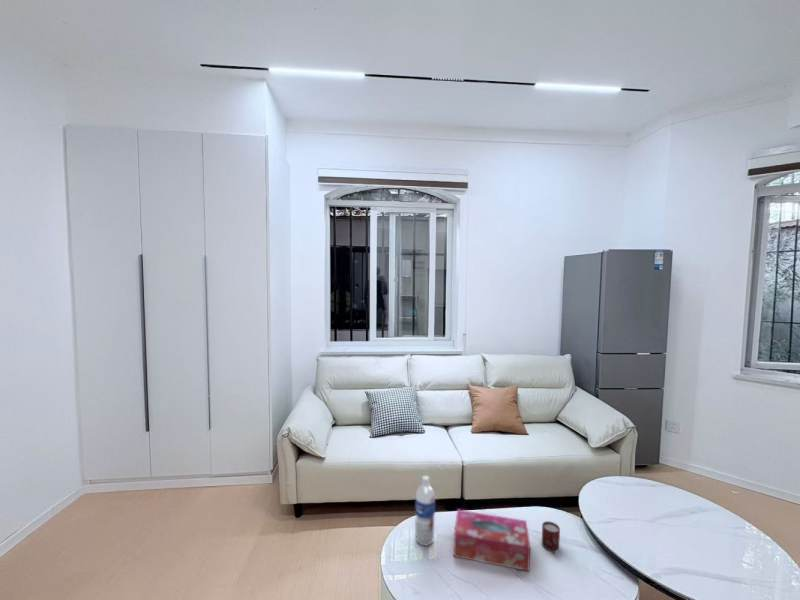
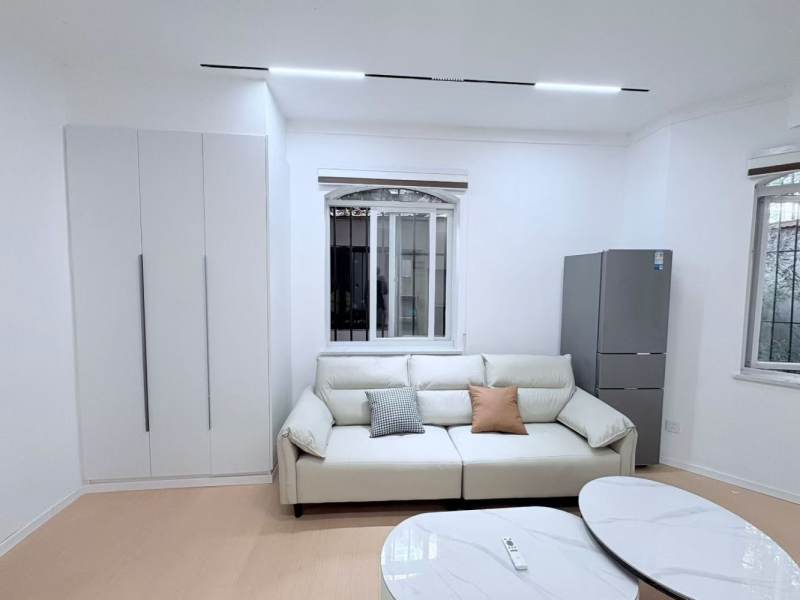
- water bottle [414,475,436,547]
- cup [541,520,561,554]
- tissue box [453,508,531,572]
